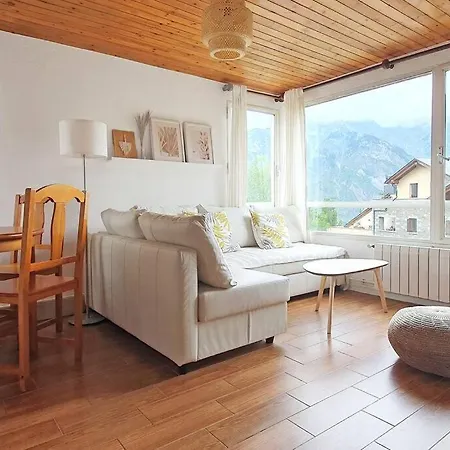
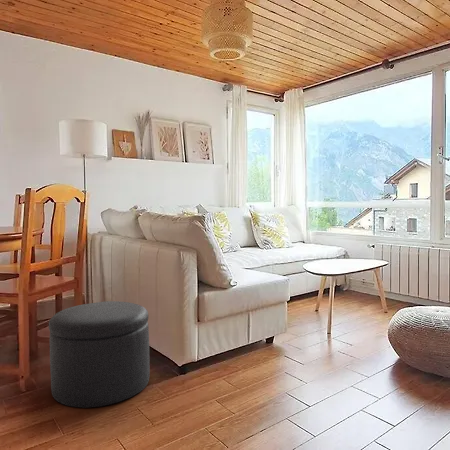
+ ottoman [48,300,151,408]
